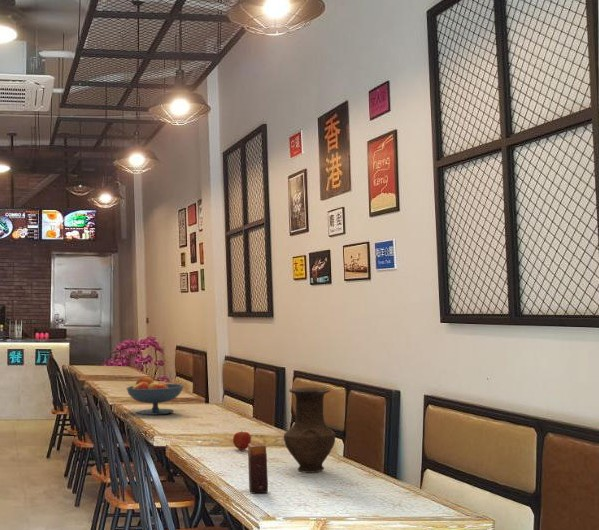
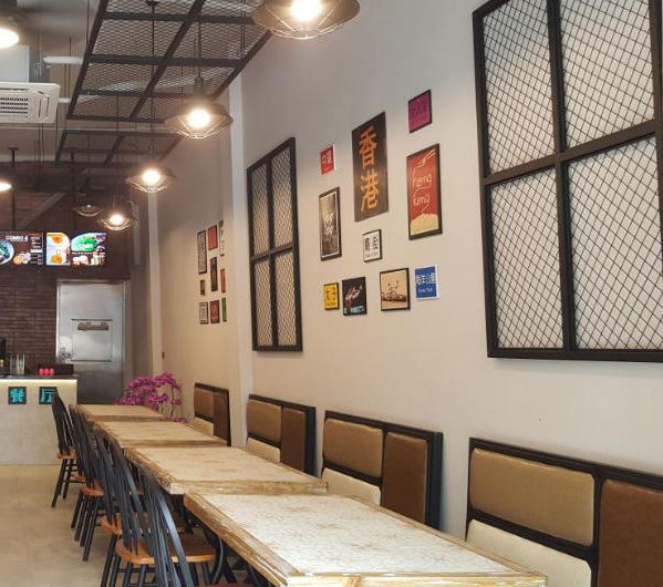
- apple [232,431,252,451]
- candle [247,442,269,495]
- vase [283,386,336,474]
- fruit bowl [125,376,184,416]
